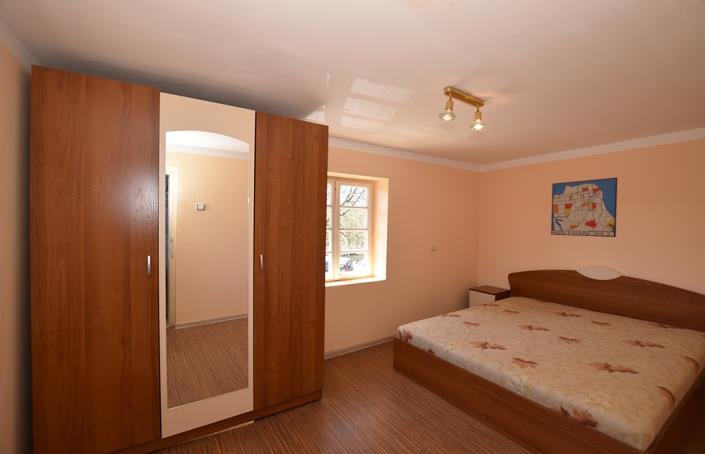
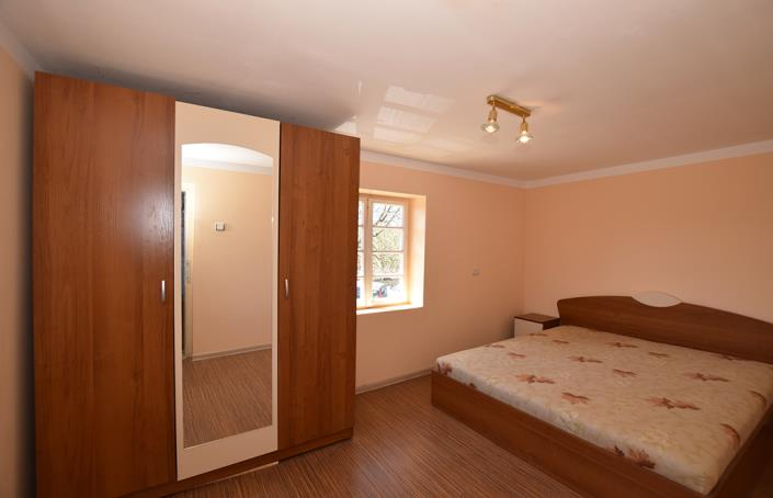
- wall art [550,177,618,238]
